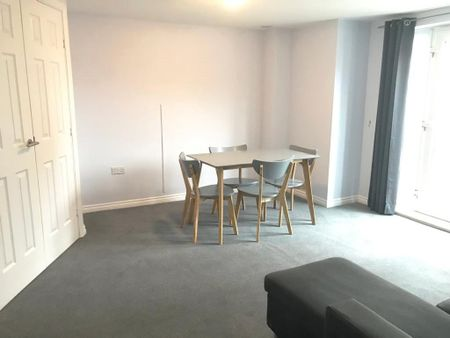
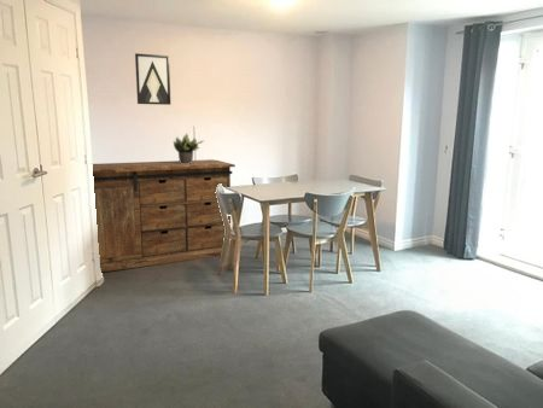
+ sideboard [92,158,237,274]
+ wall art [134,52,171,106]
+ potted plant [171,132,204,164]
